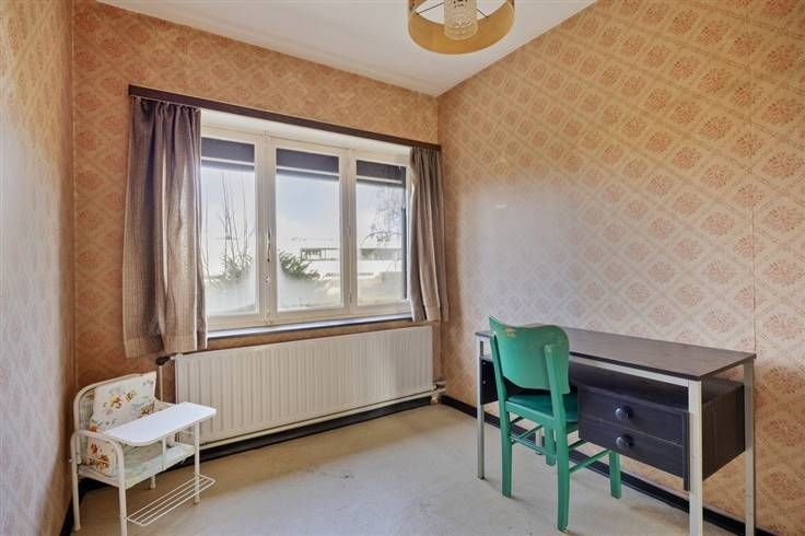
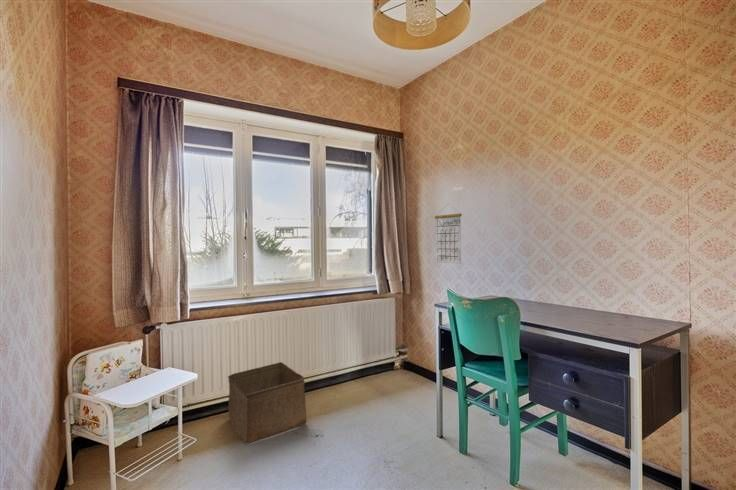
+ calendar [434,203,463,265]
+ storage bin [227,361,307,445]
